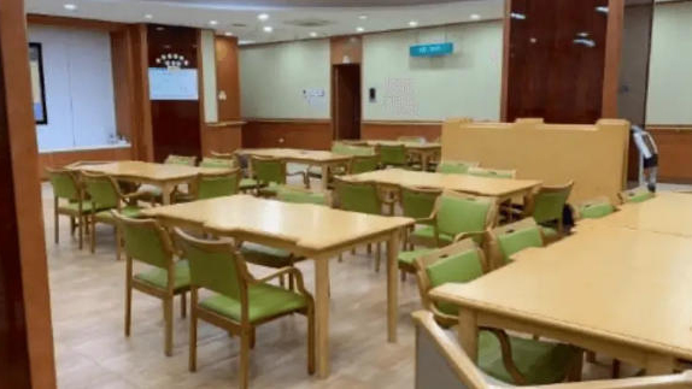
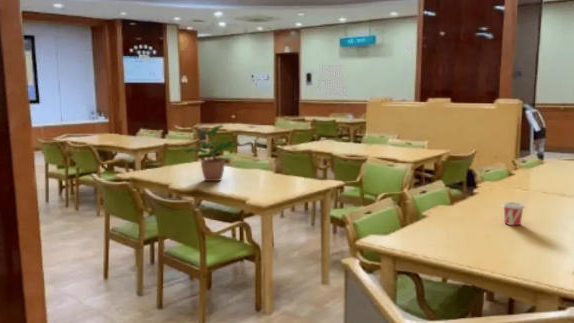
+ cup [501,201,526,226]
+ potted plant [183,124,239,182]
